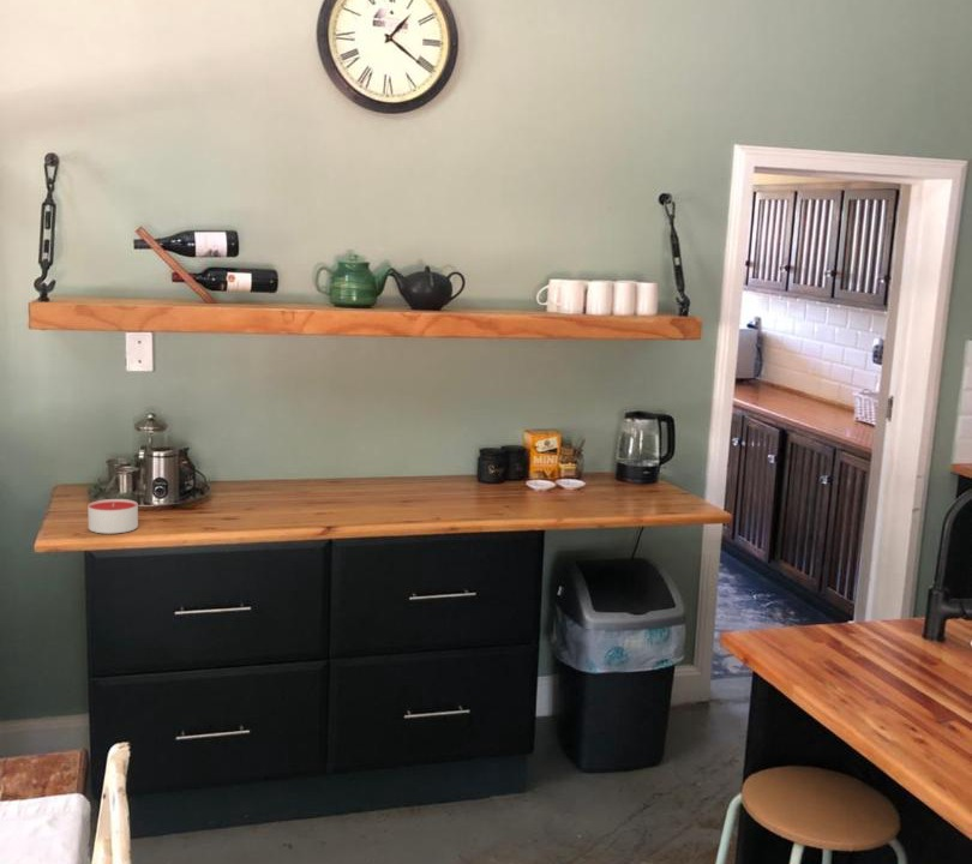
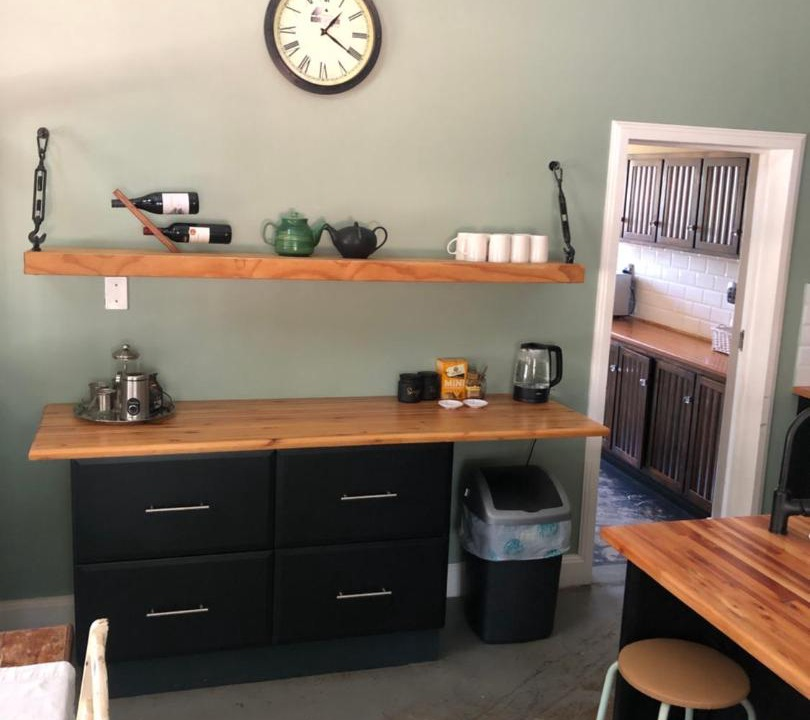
- candle [86,498,139,535]
